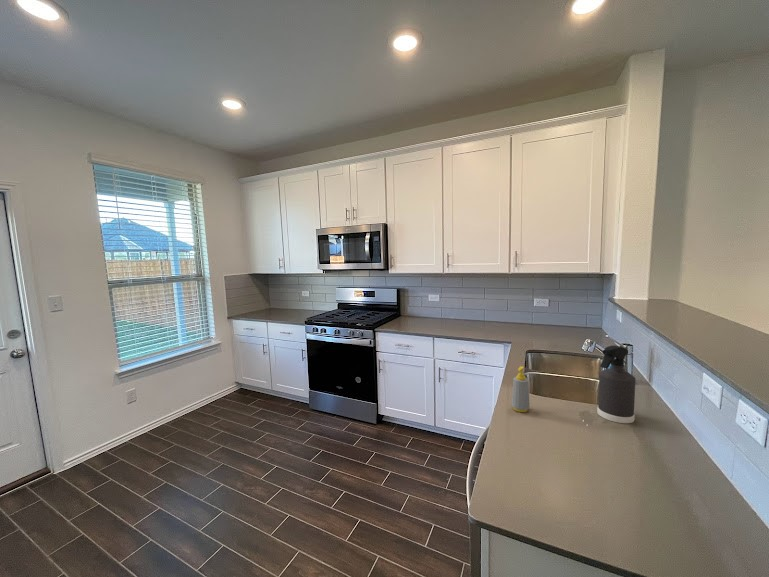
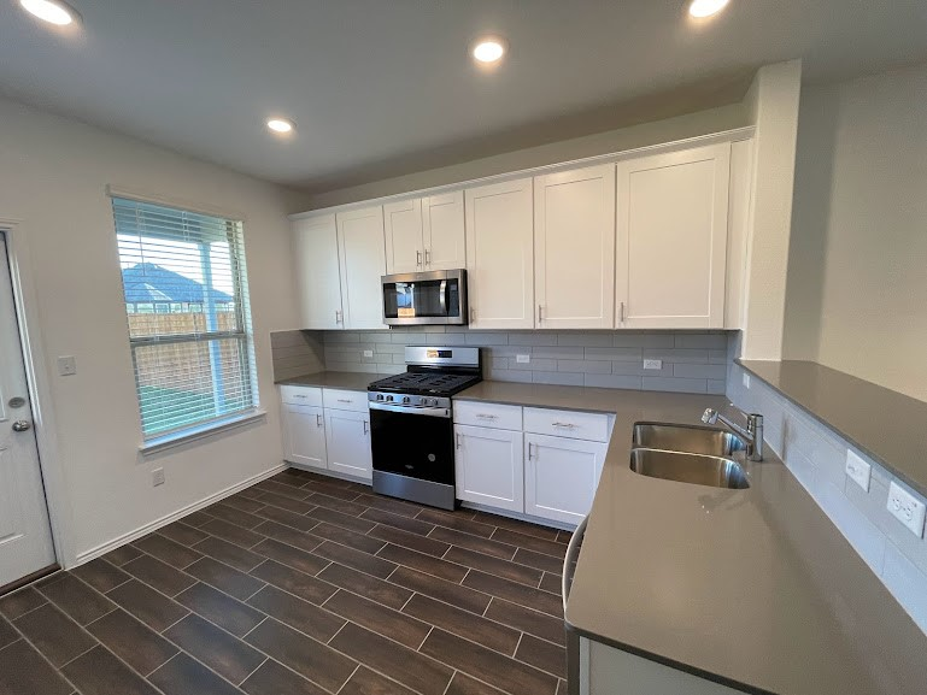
- spray bottle [596,344,637,424]
- soap bottle [511,365,530,413]
